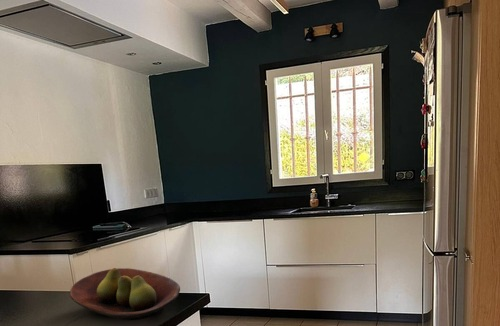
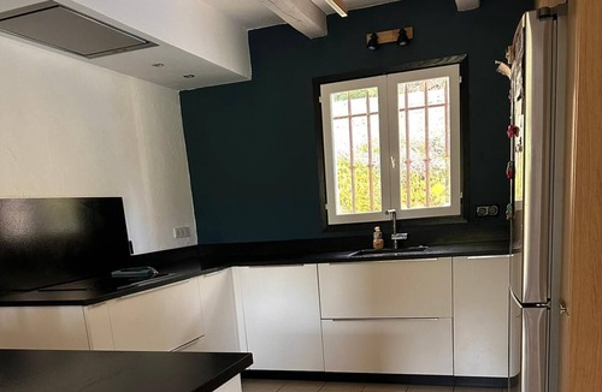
- fruit bowl [69,267,181,321]
